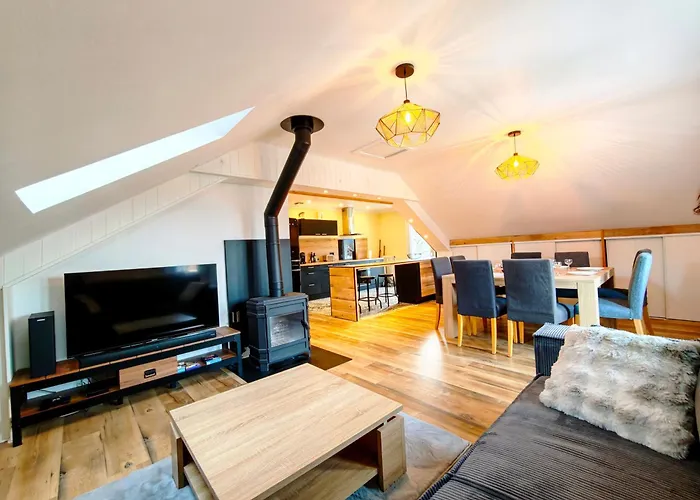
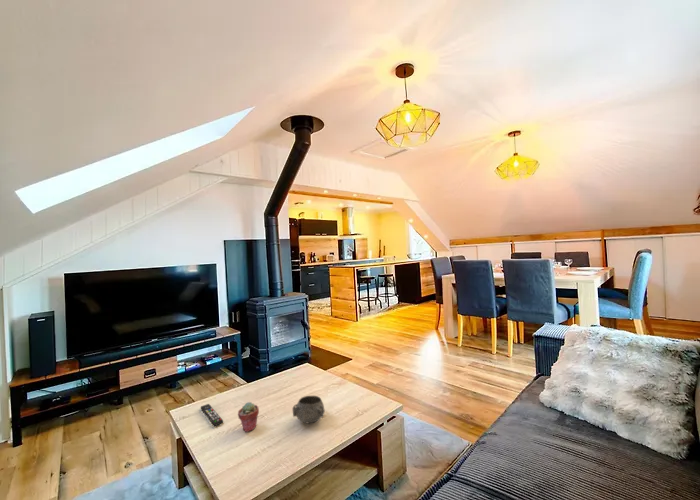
+ remote control [200,403,224,427]
+ potted succulent [237,401,260,433]
+ decorative bowl [292,395,326,424]
